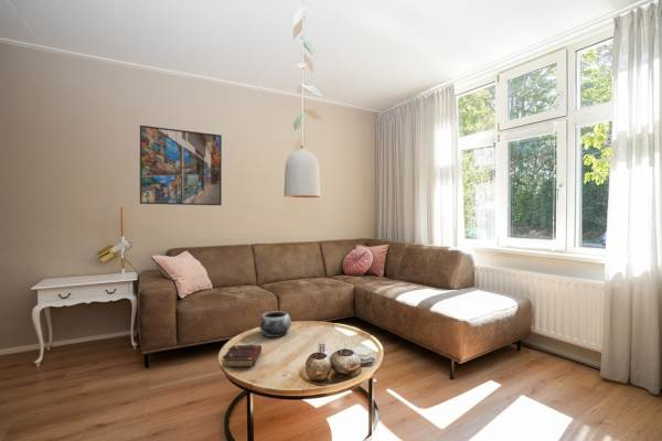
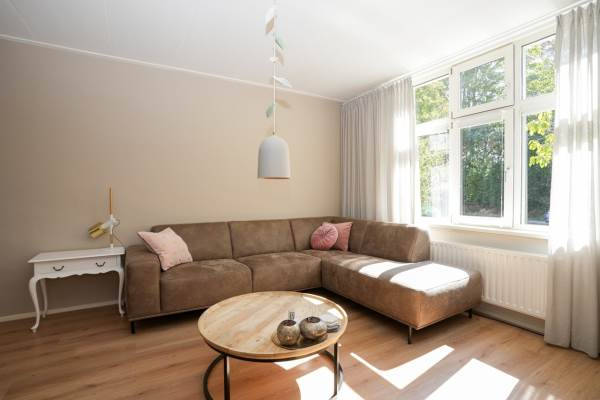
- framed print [139,125,223,206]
- decorative bowl [258,311,292,338]
- book [220,344,263,368]
